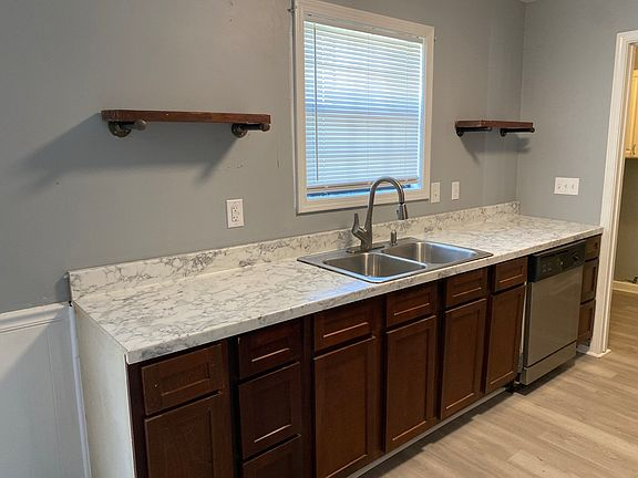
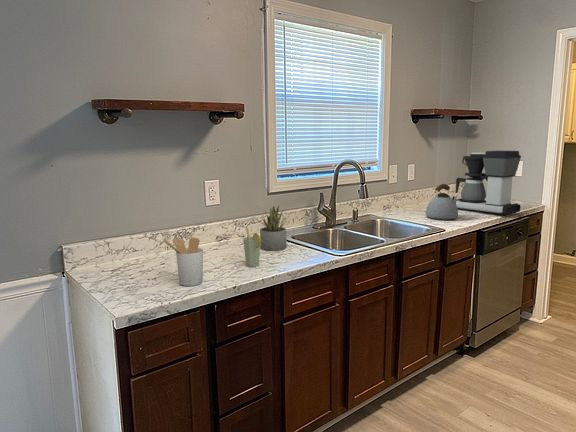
+ succulent plant [259,205,288,251]
+ cup [242,227,261,268]
+ coffee maker [455,150,522,217]
+ kettle [425,183,459,220]
+ utensil holder [162,236,204,287]
